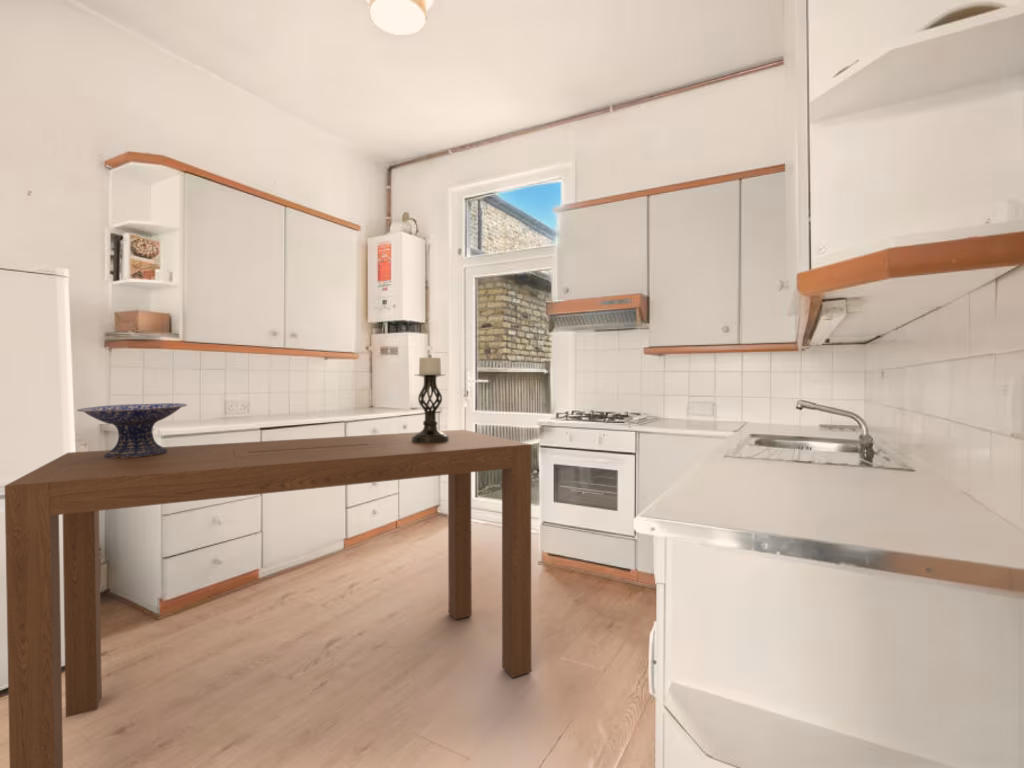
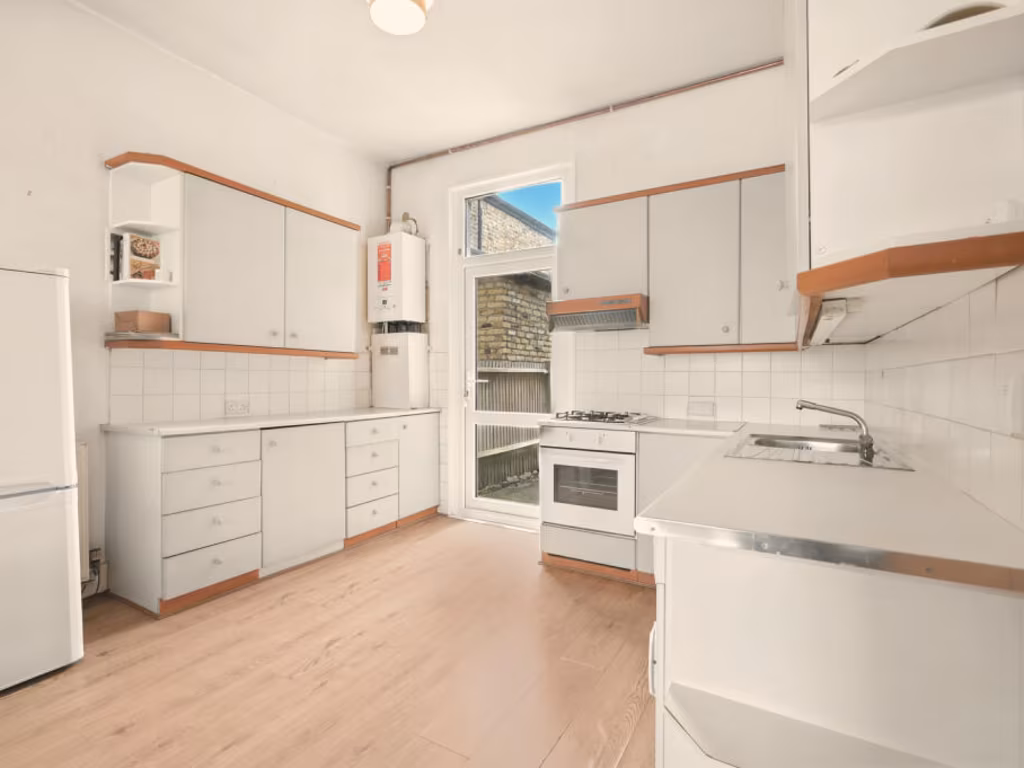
- dining table [4,429,532,768]
- candle holder [412,353,449,443]
- decorative bowl [76,402,188,458]
